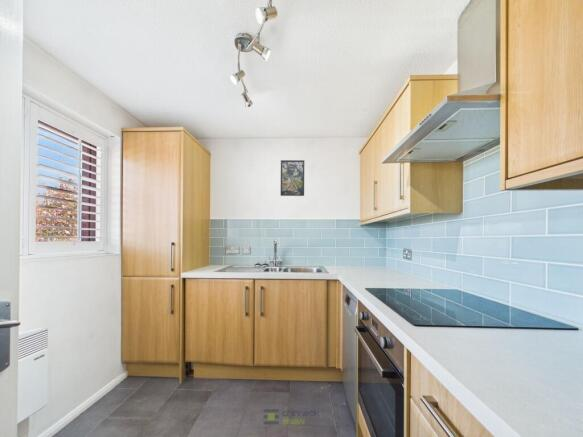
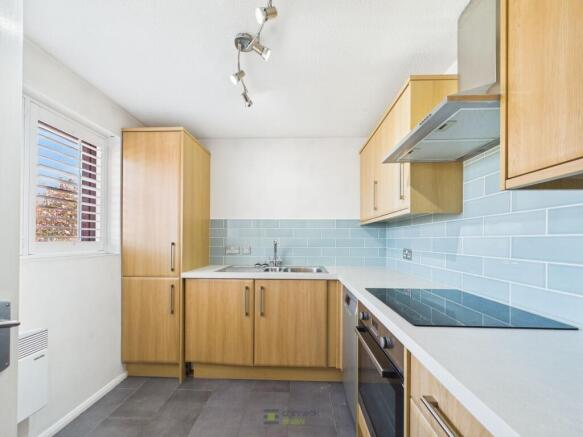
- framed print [280,159,305,197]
